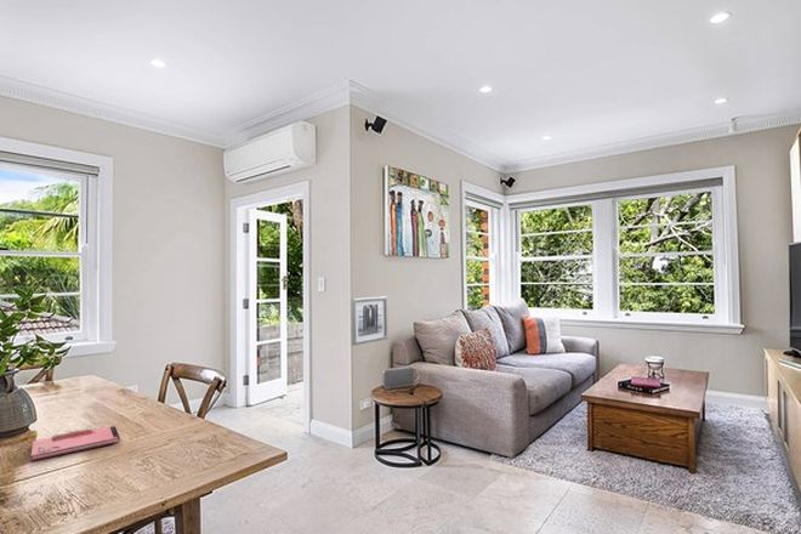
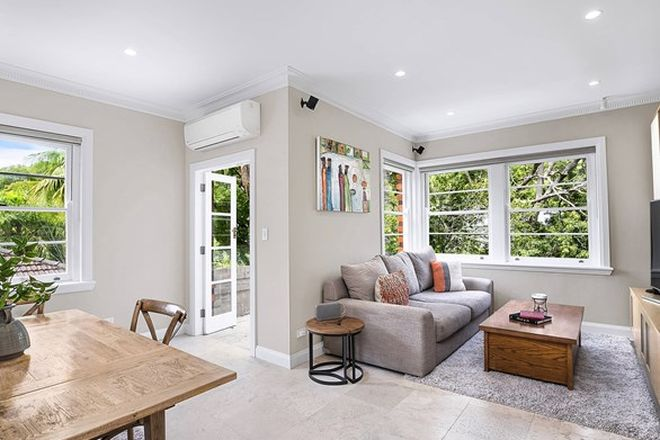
- wall art [350,295,388,347]
- notebook [29,425,121,462]
